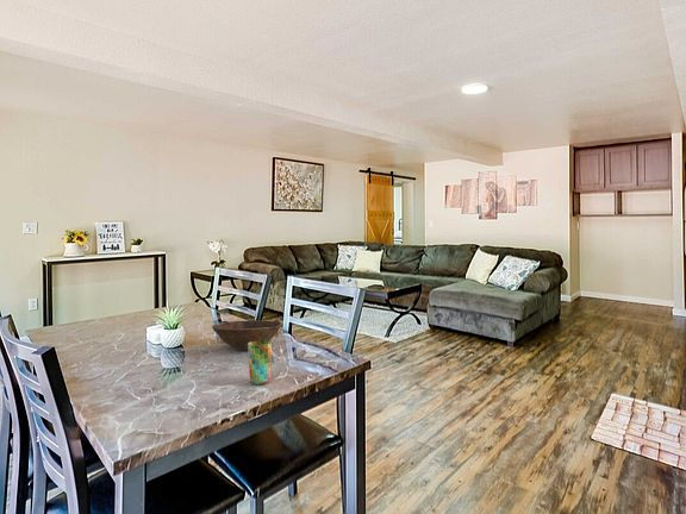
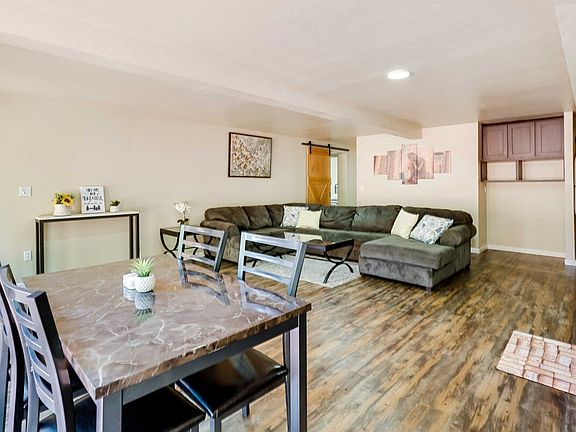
- bowl [211,318,283,351]
- cup [247,340,273,386]
